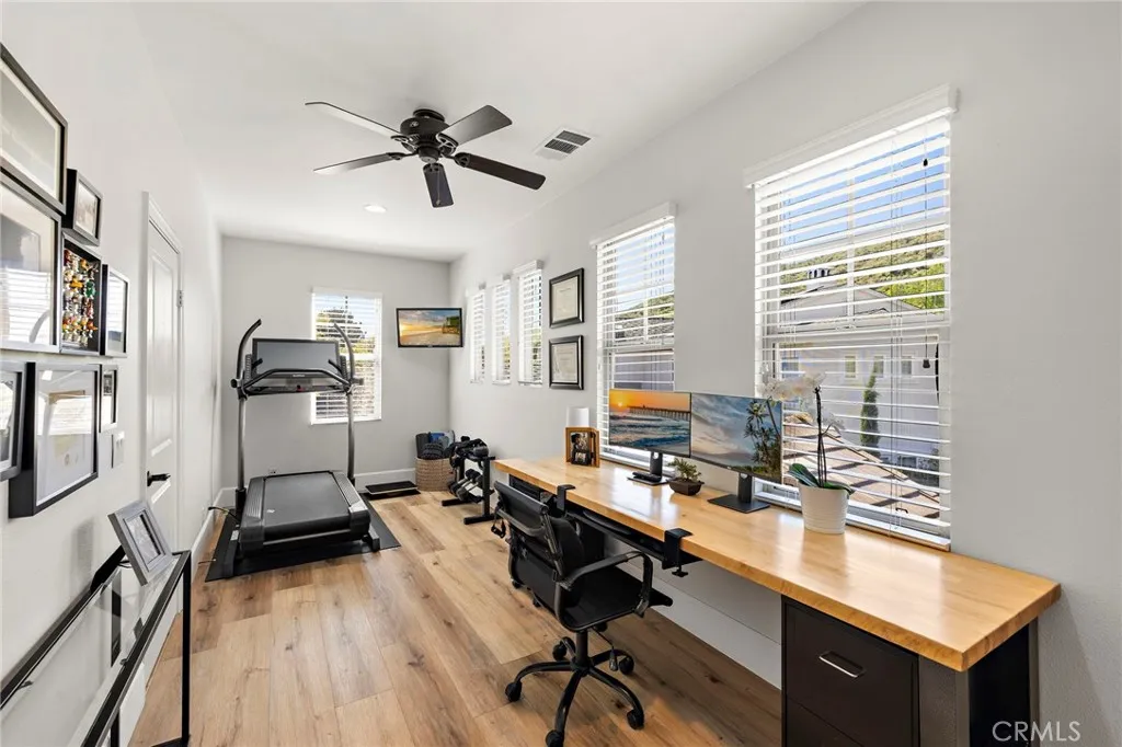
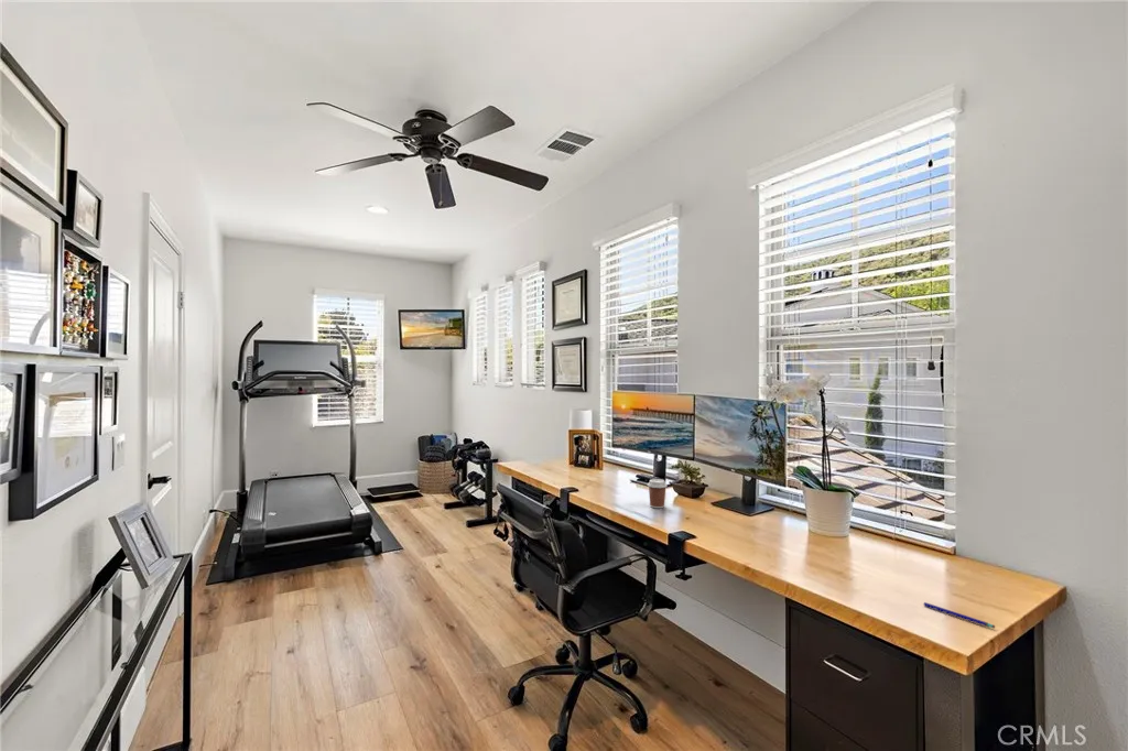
+ coffee cup [647,478,668,509]
+ pen [923,601,996,630]
